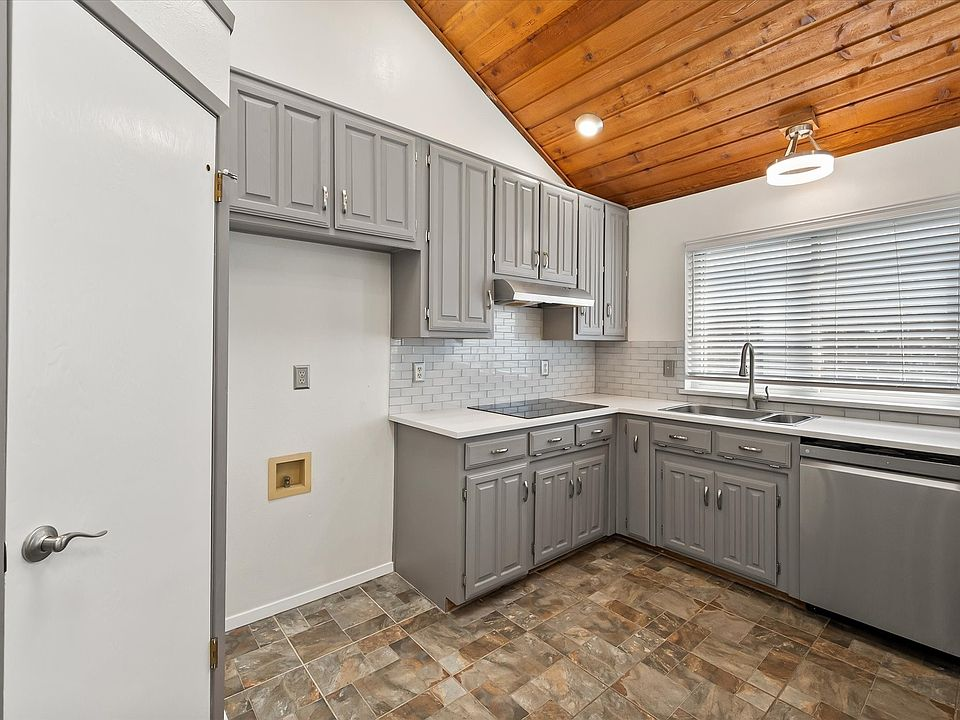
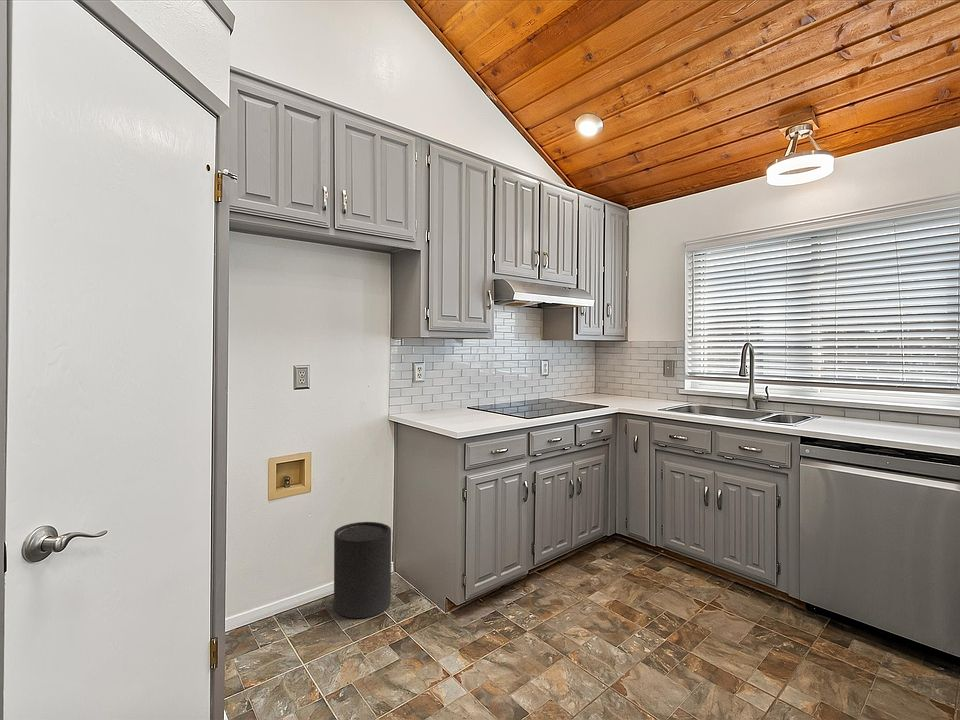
+ trash can [333,521,392,619]
